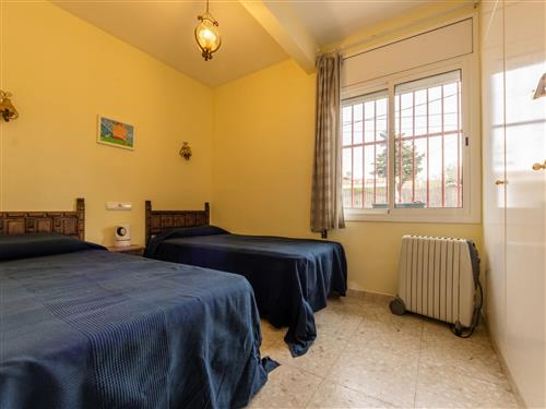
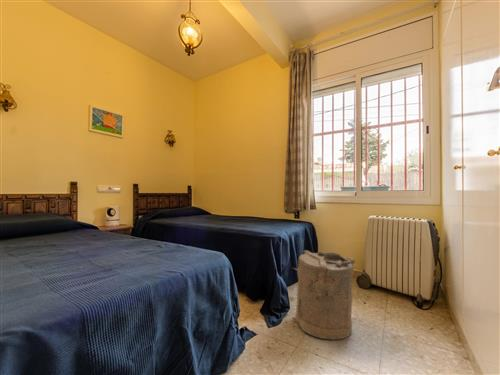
+ laundry hamper [292,249,356,341]
